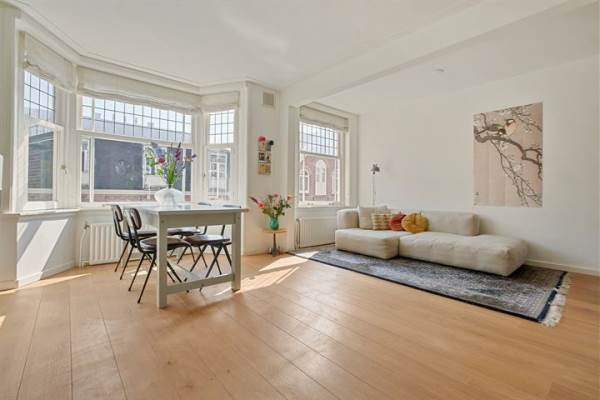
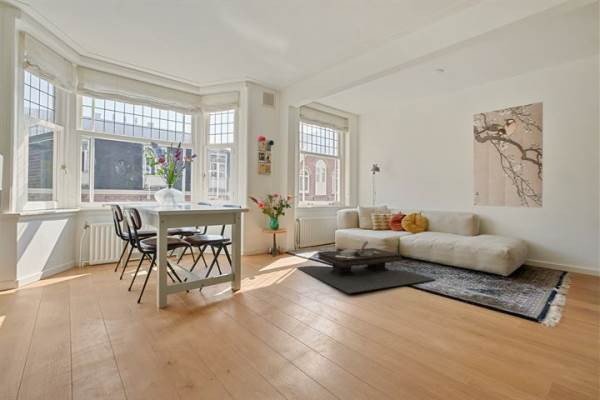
+ coffee table [295,240,437,294]
